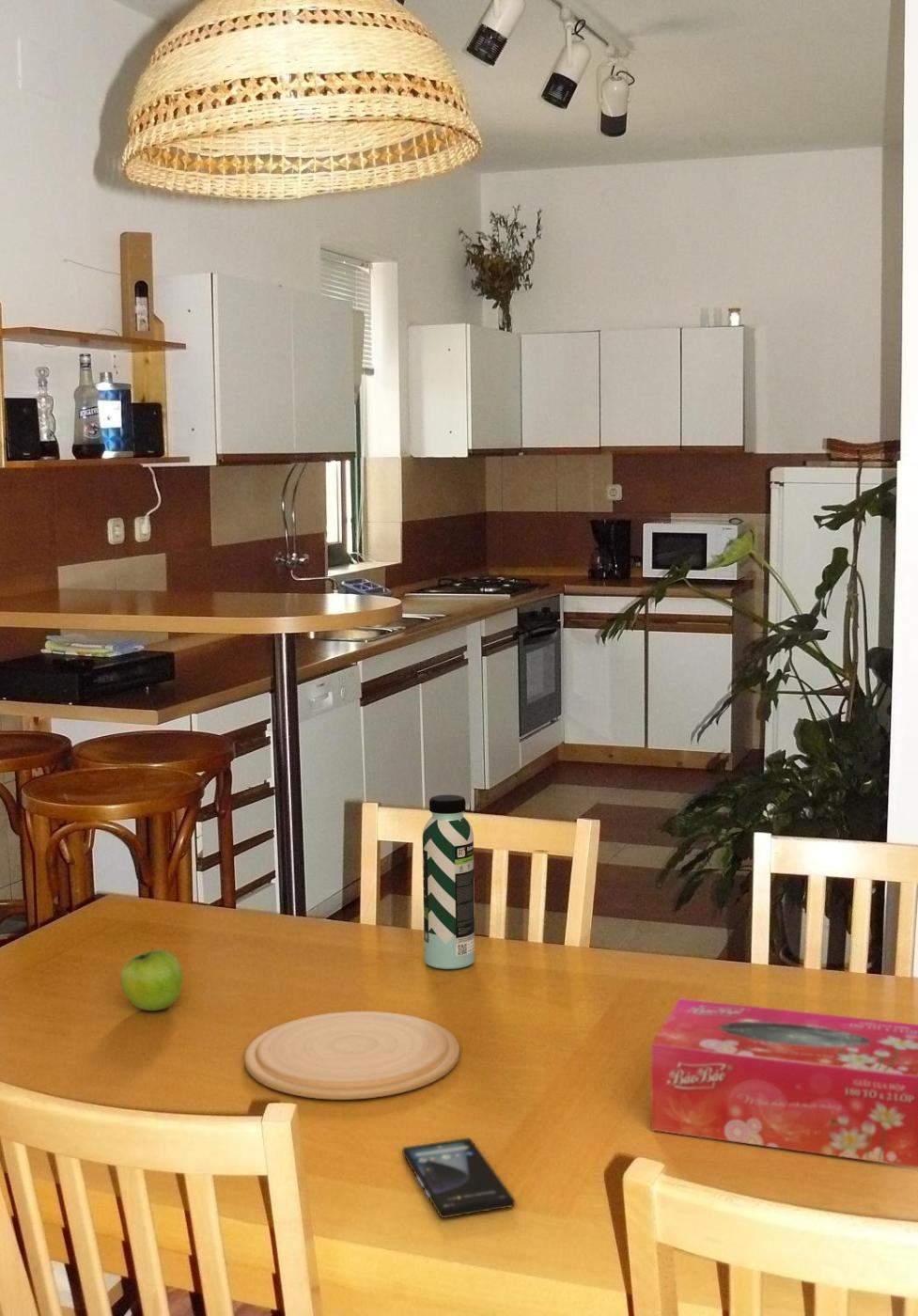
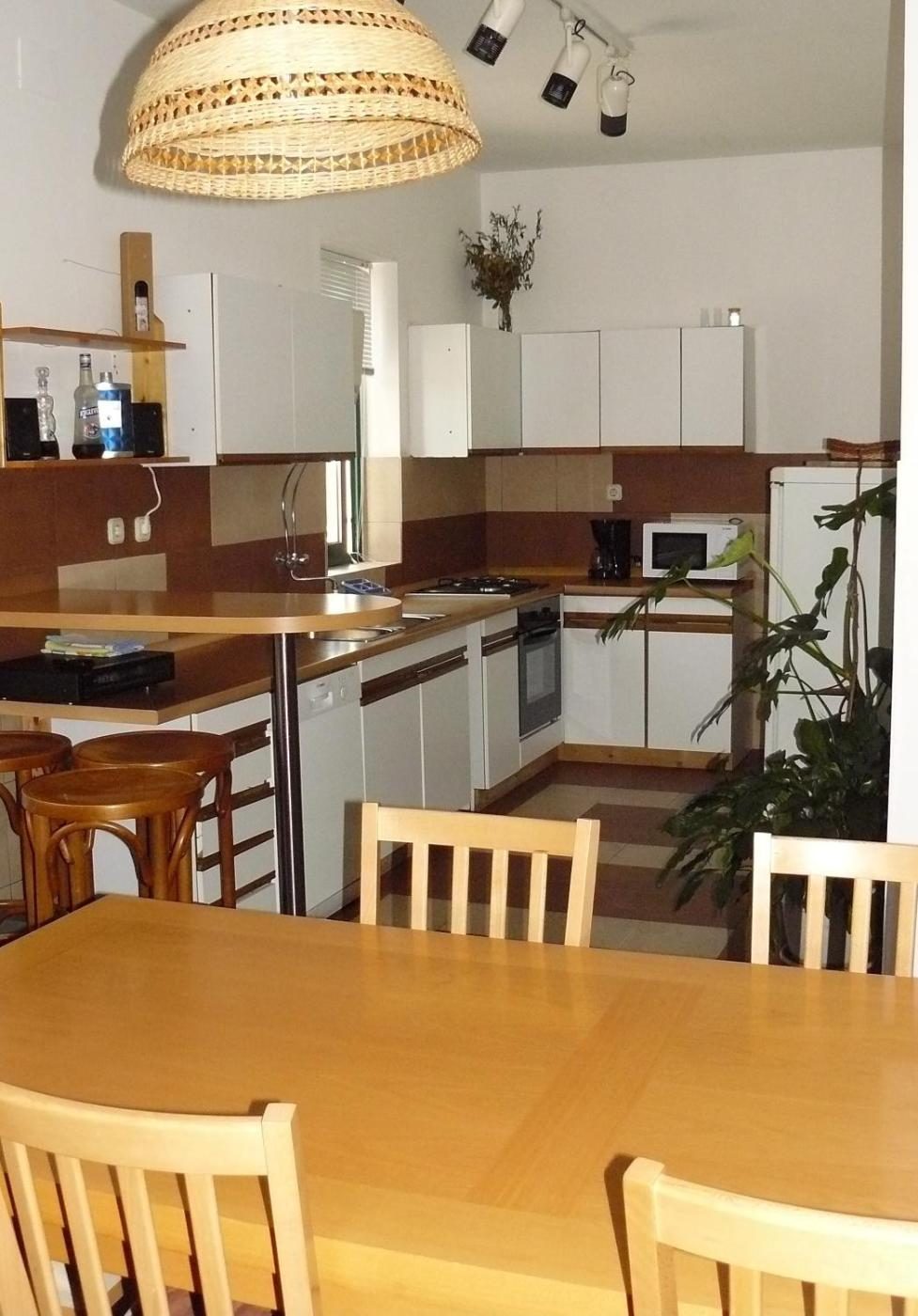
- plate [243,1011,460,1101]
- water bottle [422,794,475,970]
- tissue box [650,997,918,1168]
- fruit [119,948,183,1011]
- smartphone [401,1137,516,1219]
